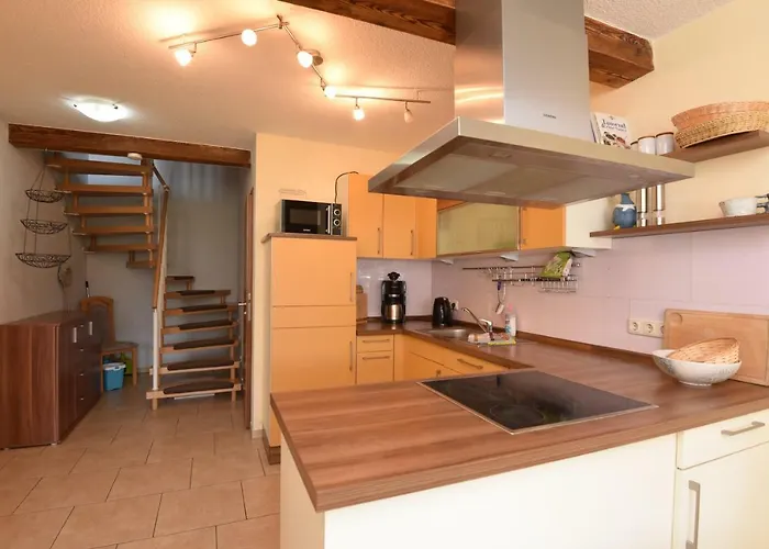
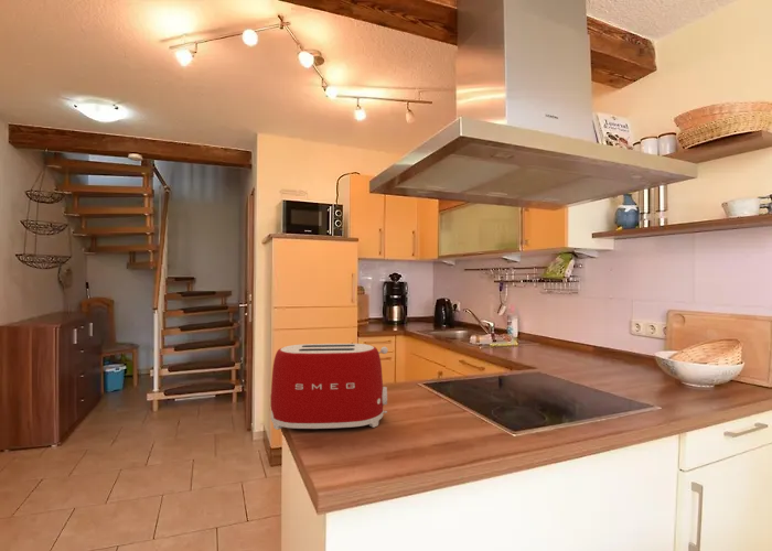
+ toaster [270,343,389,431]
